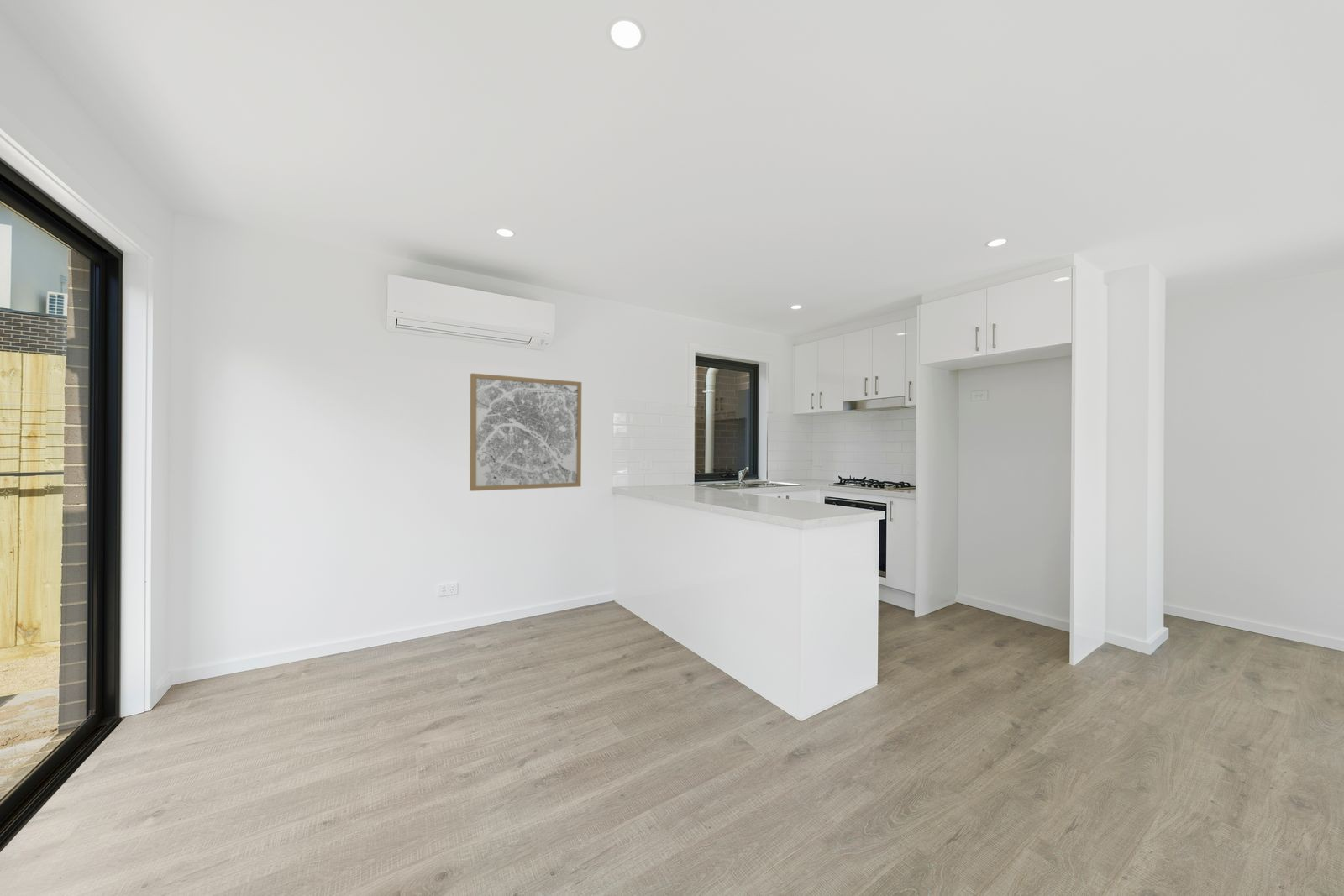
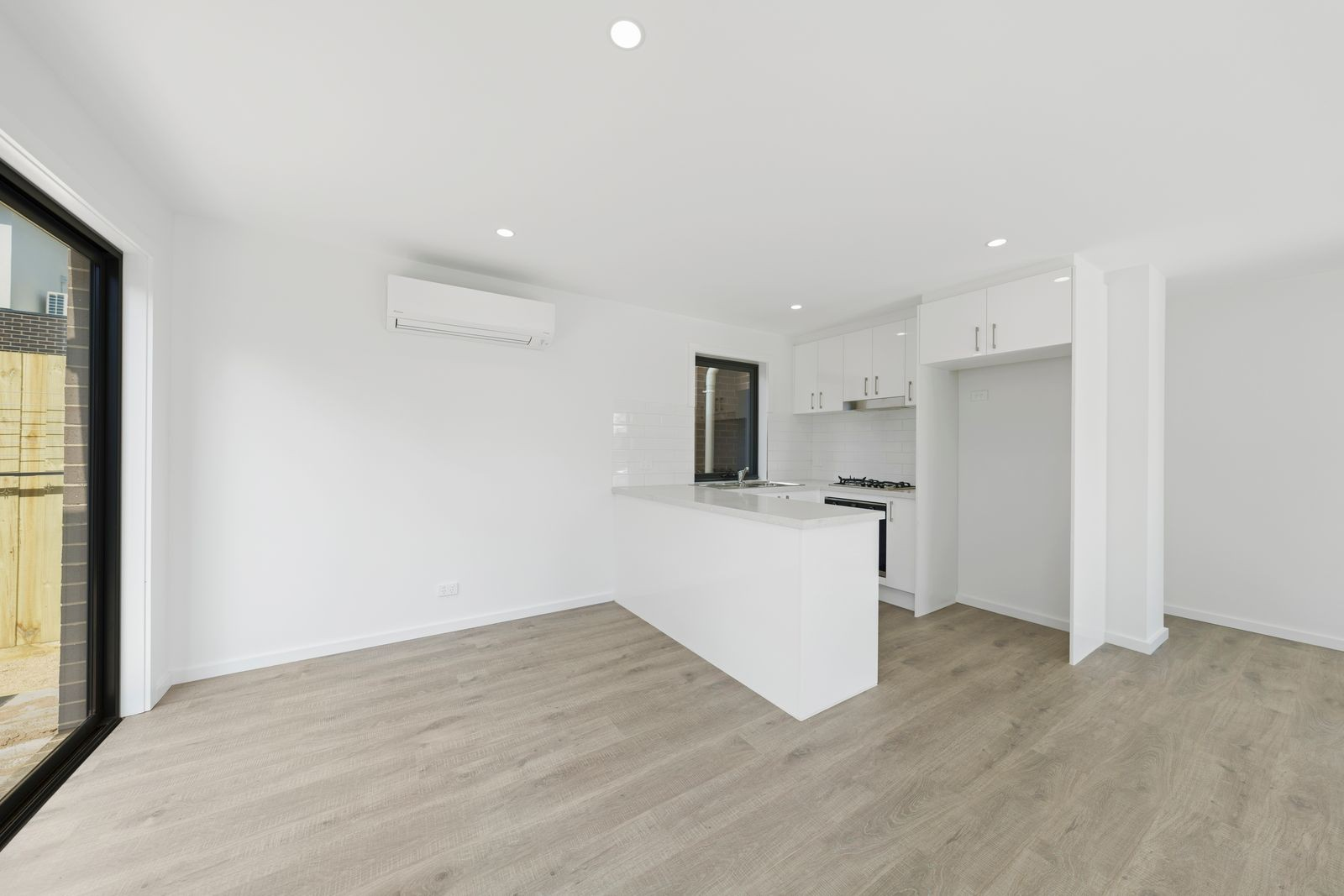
- wall art [469,373,582,492]
